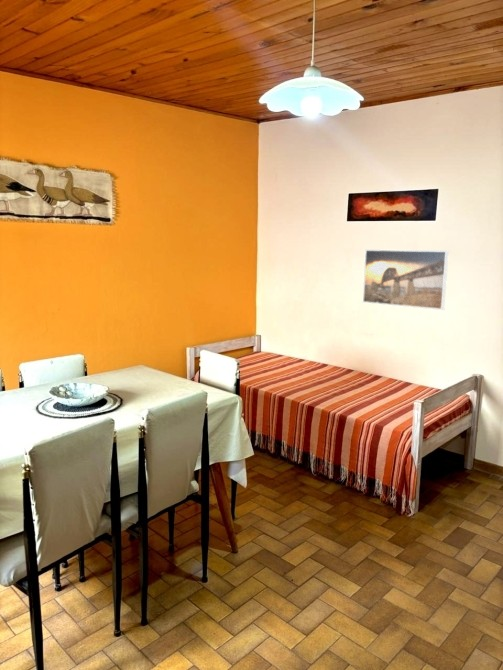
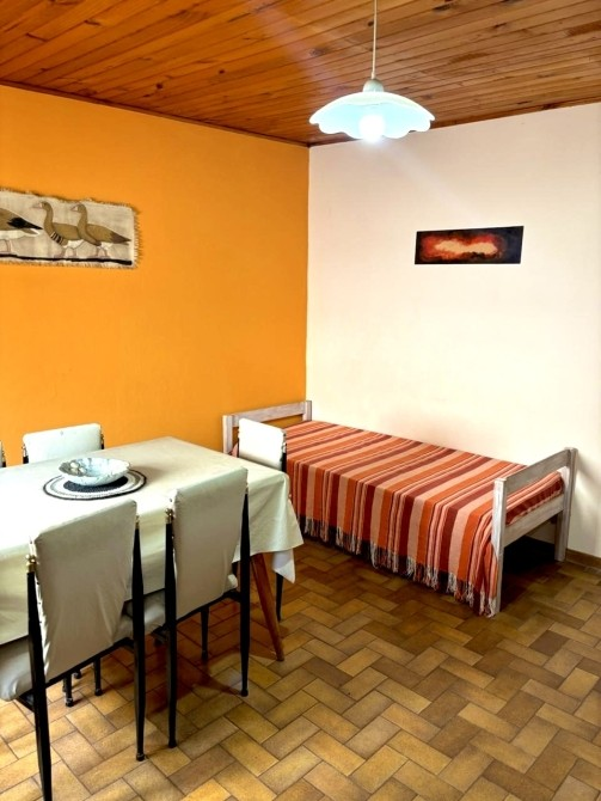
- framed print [361,248,450,311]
